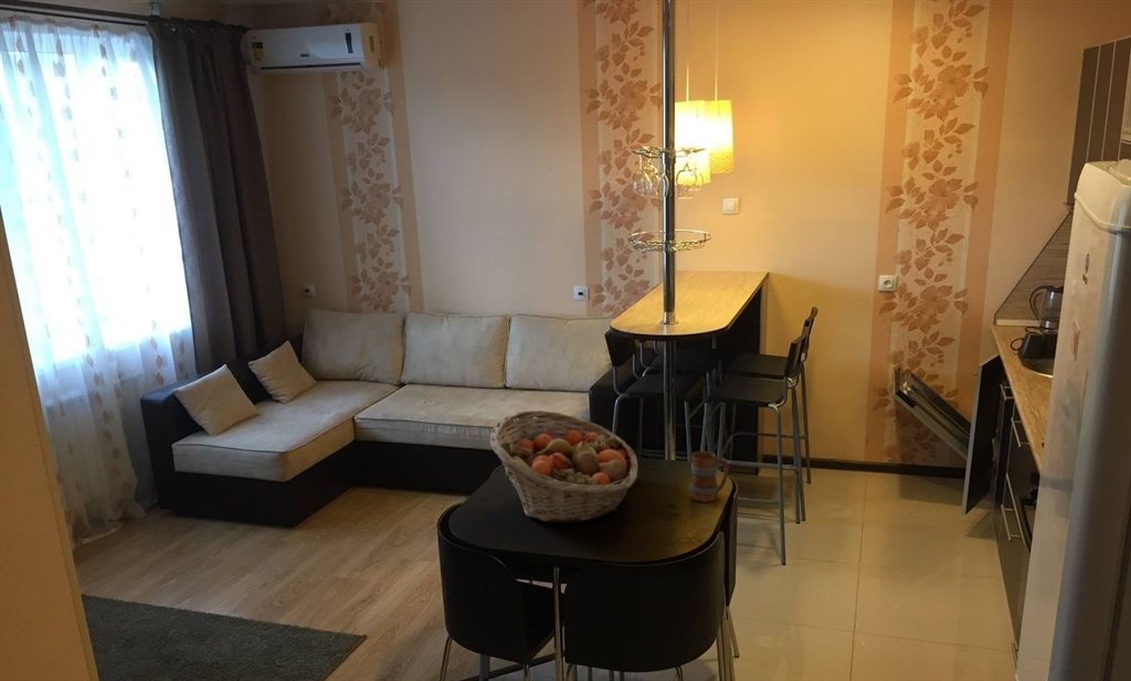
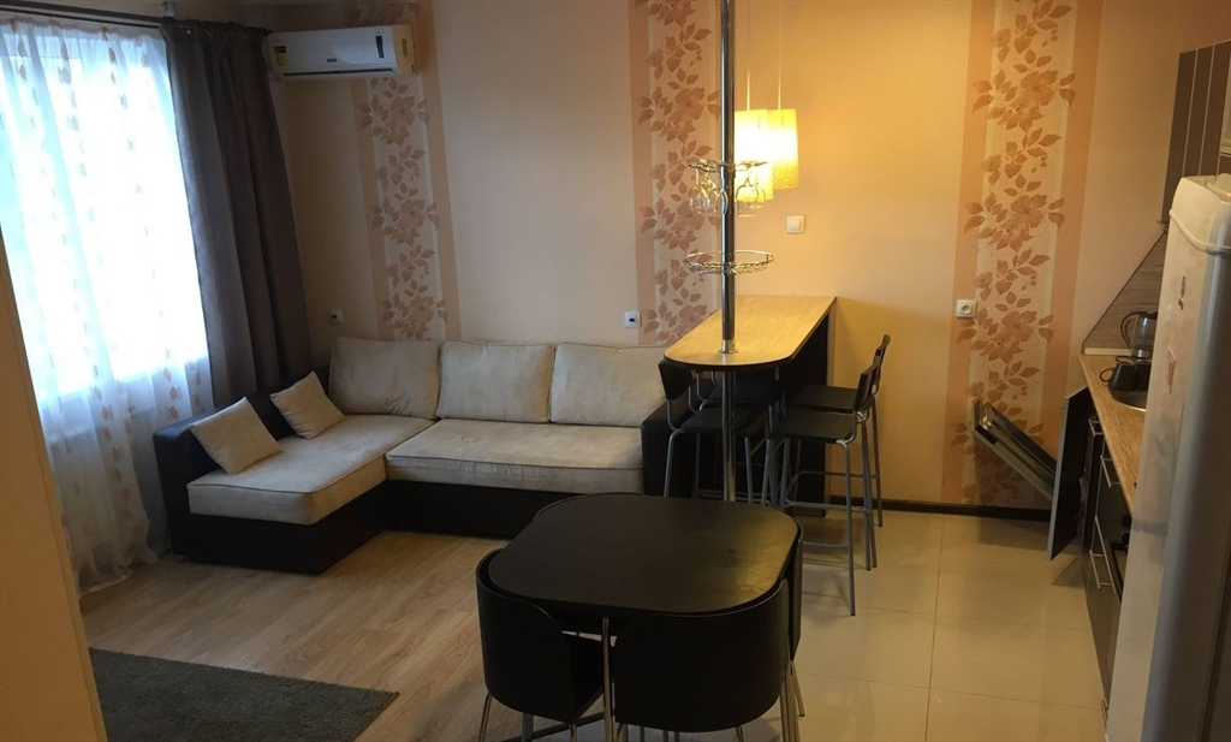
- mug [688,450,730,503]
- fruit basket [489,409,638,523]
